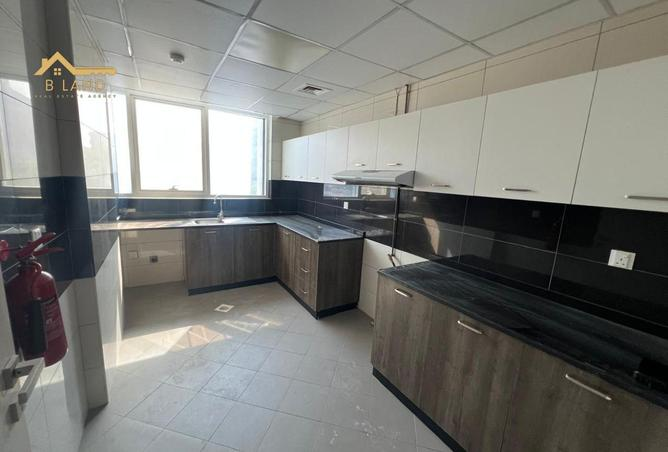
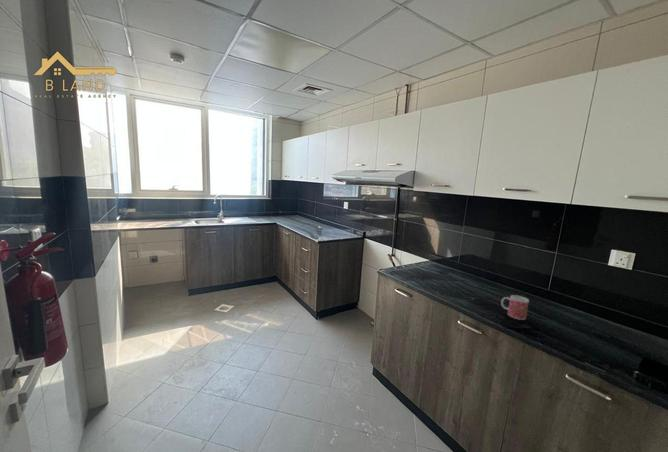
+ mug [500,294,530,321]
